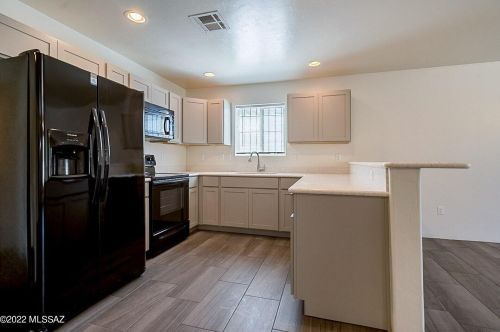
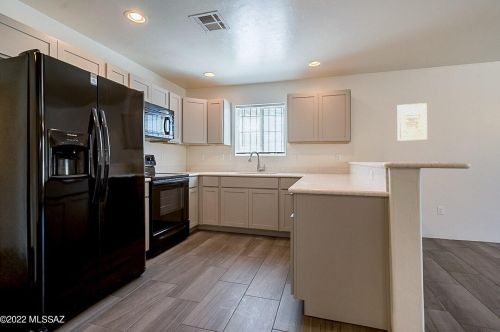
+ wall art [396,102,428,142]
